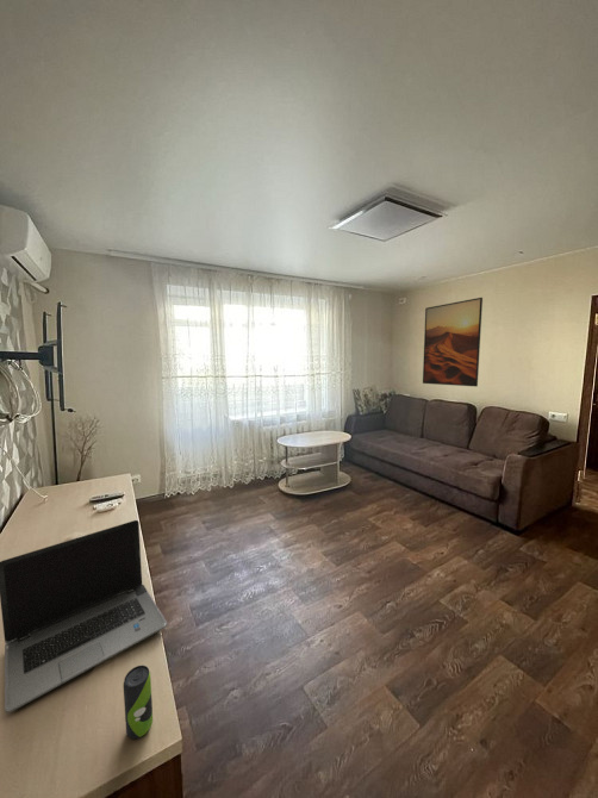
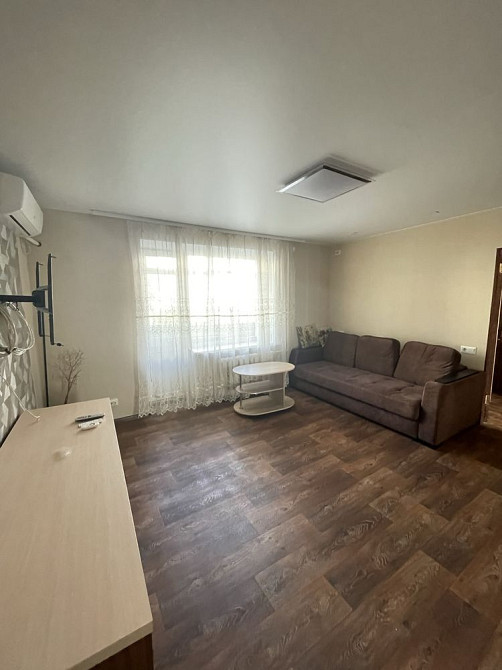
- beverage can [123,665,154,740]
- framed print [422,297,484,388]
- laptop computer [0,519,168,713]
